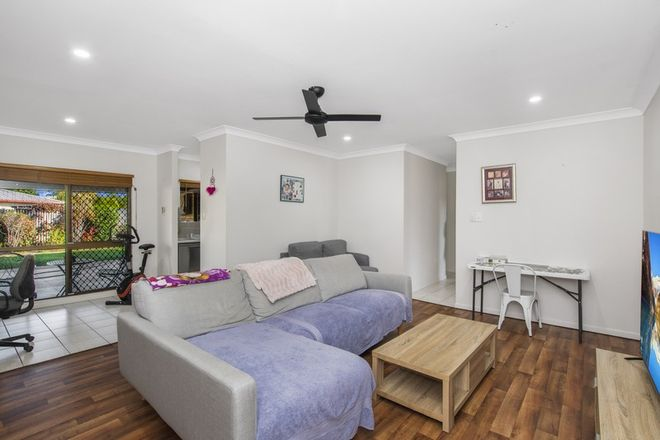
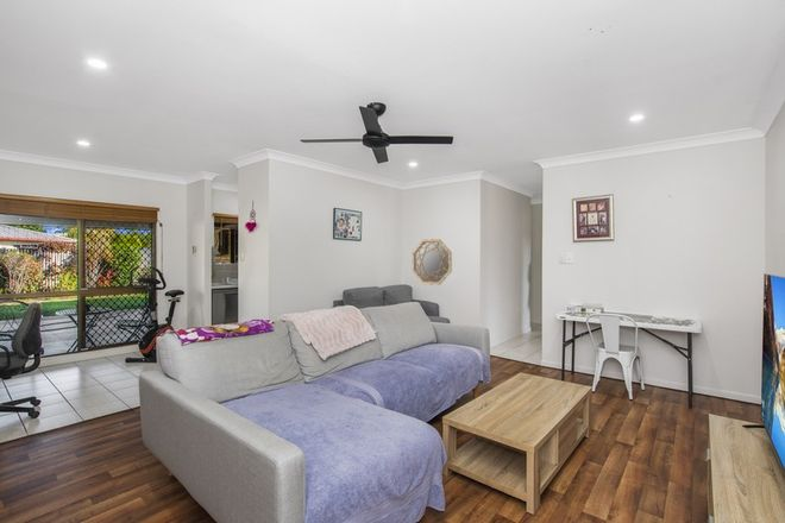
+ home mirror [412,238,453,286]
